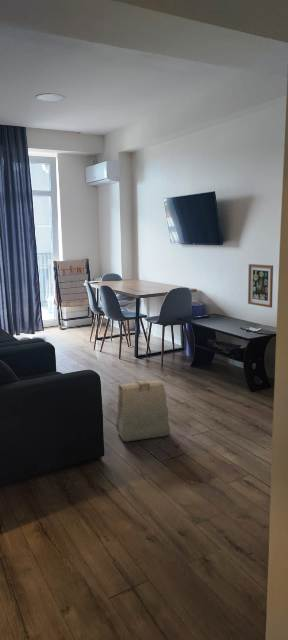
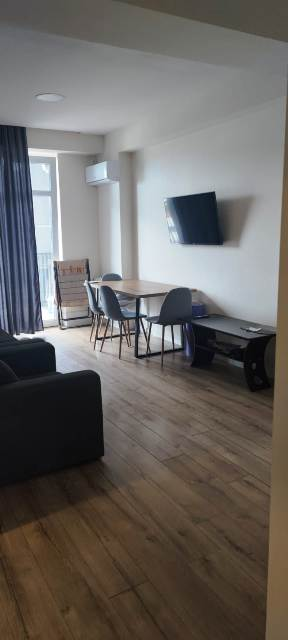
- backpack [115,379,171,443]
- wall art [247,263,274,309]
